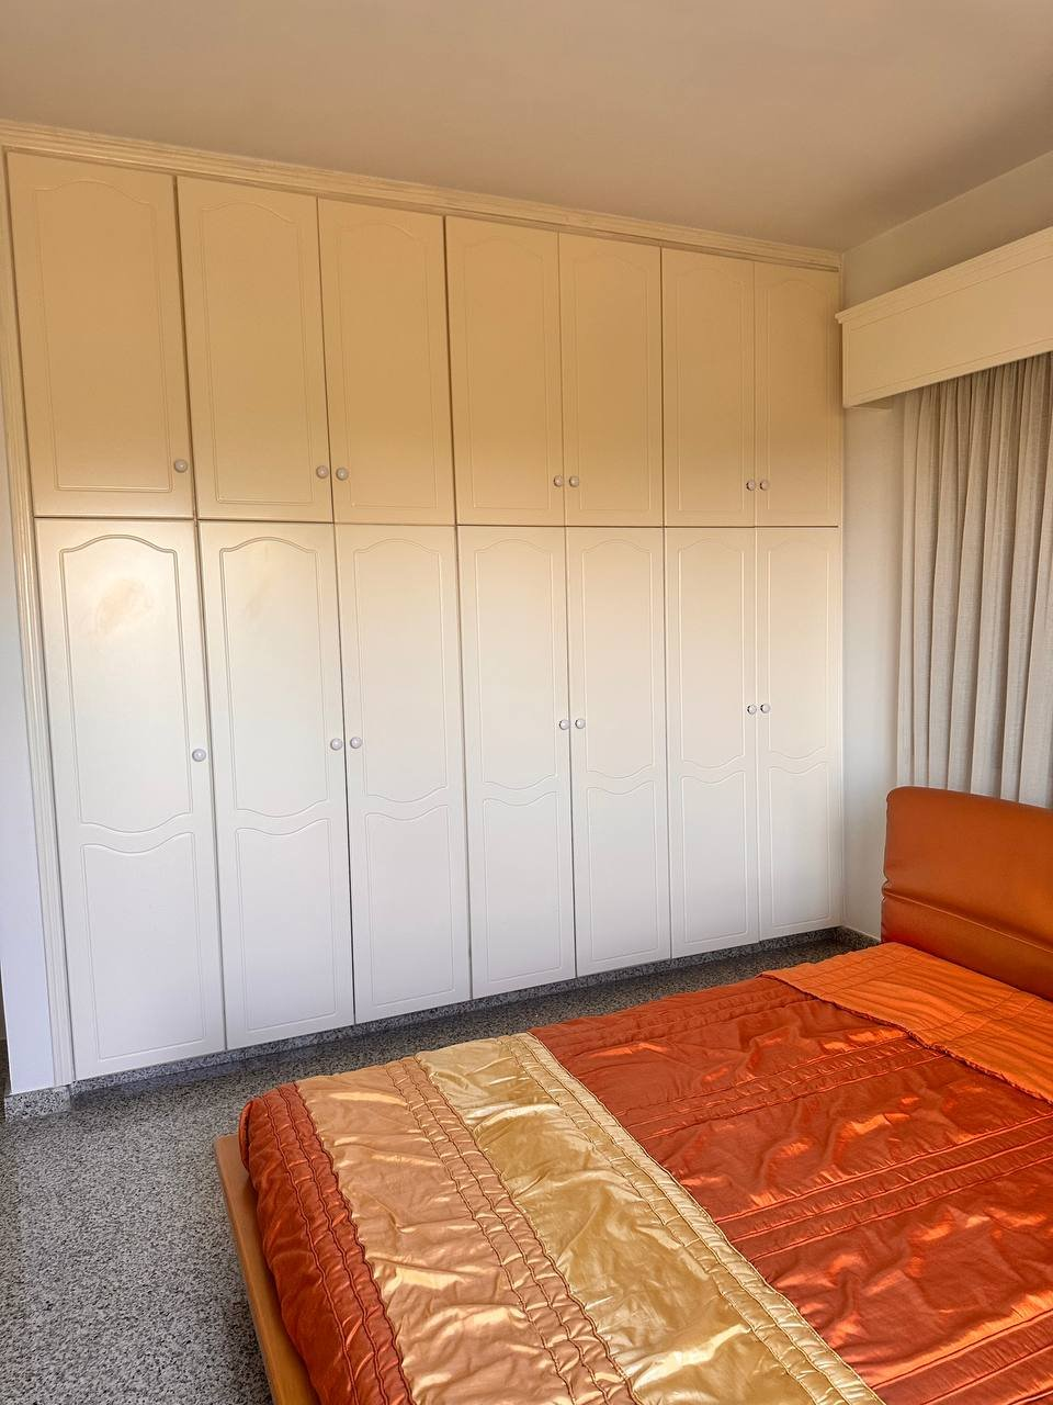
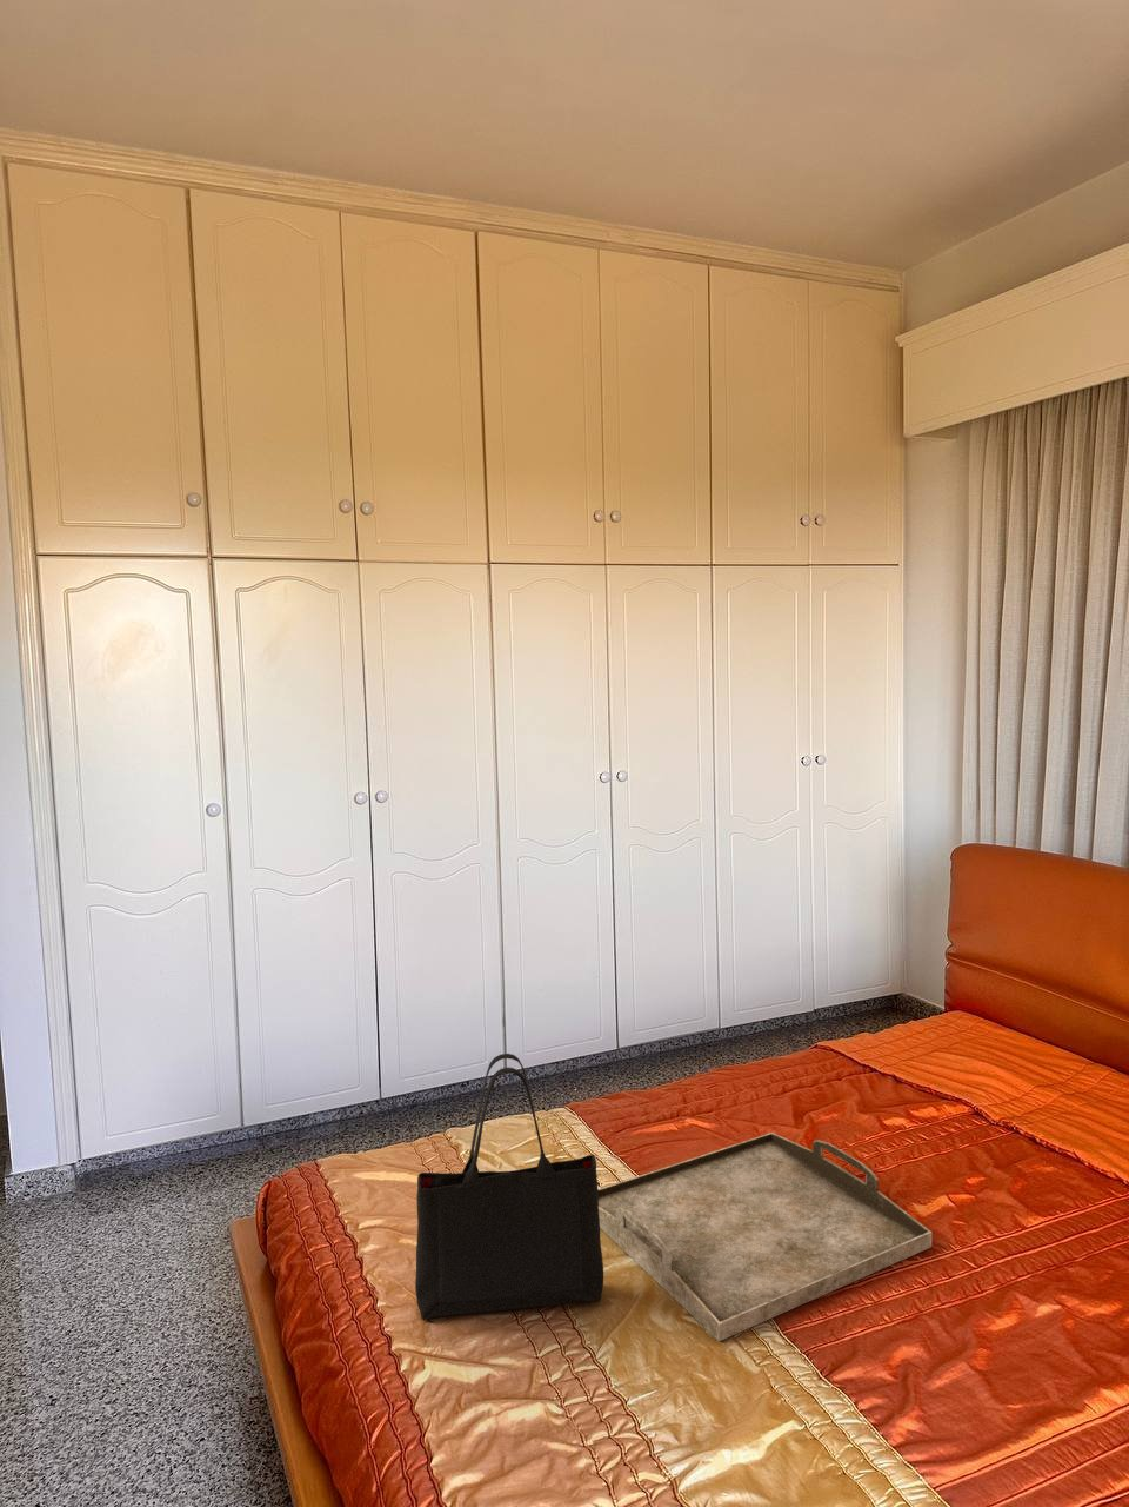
+ tote bag [414,1053,605,1321]
+ serving tray [598,1131,932,1342]
